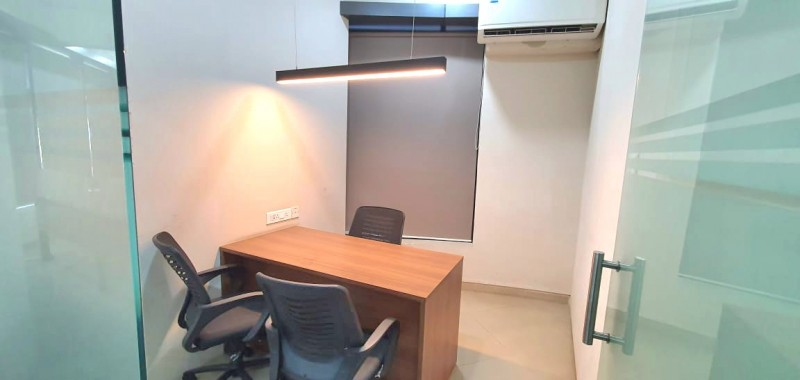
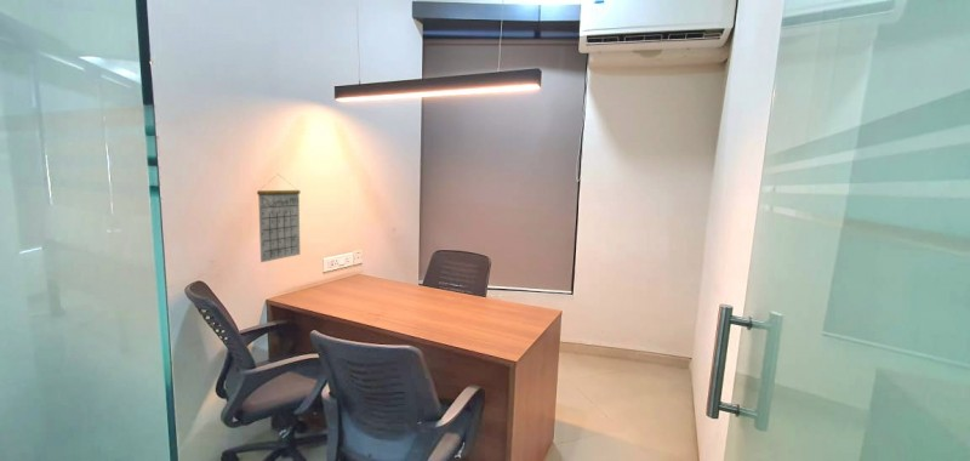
+ calendar [256,173,302,263]
